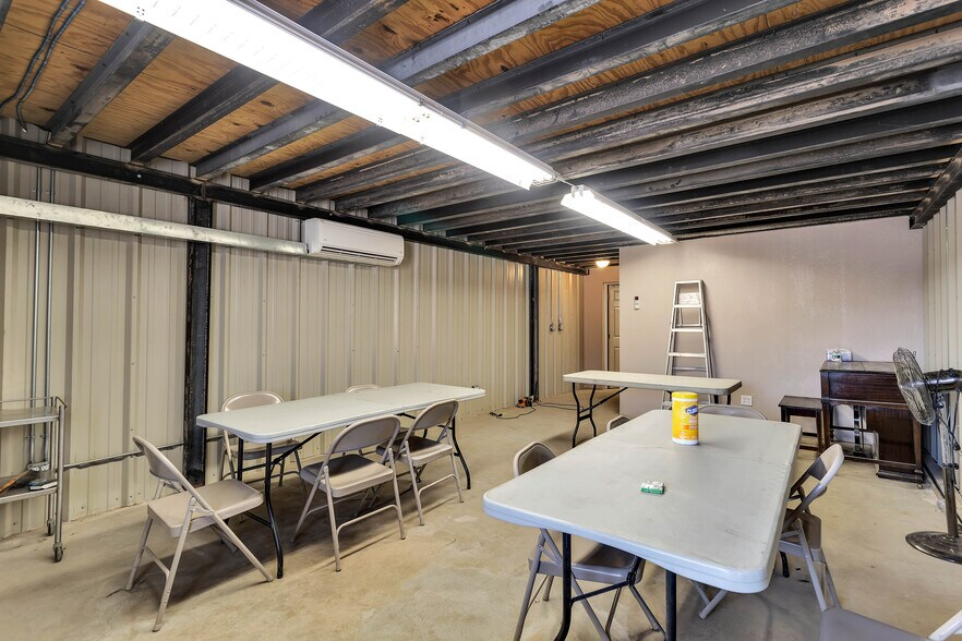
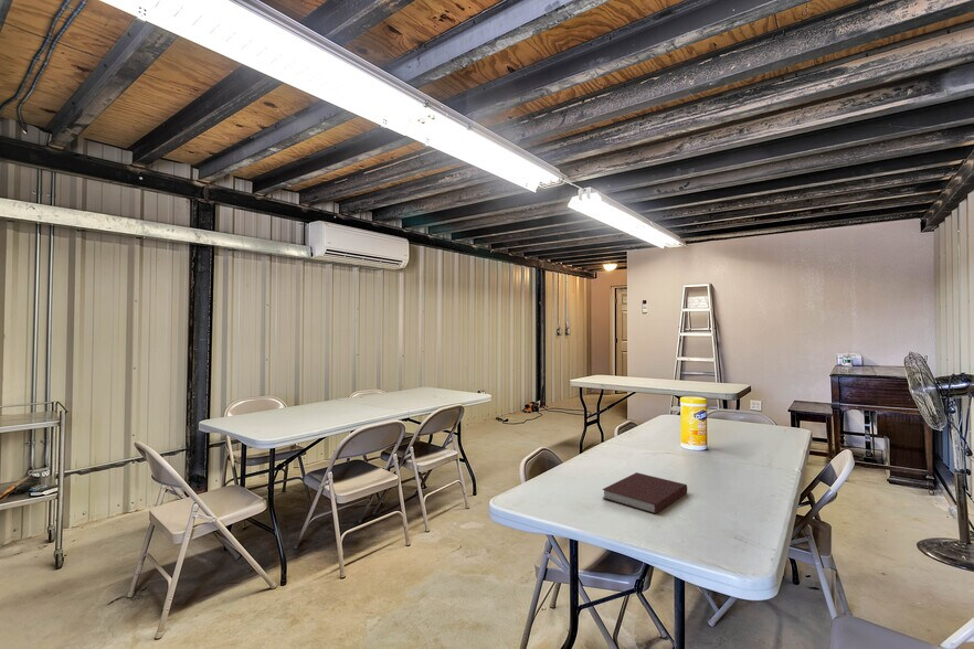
+ notebook [602,471,688,515]
